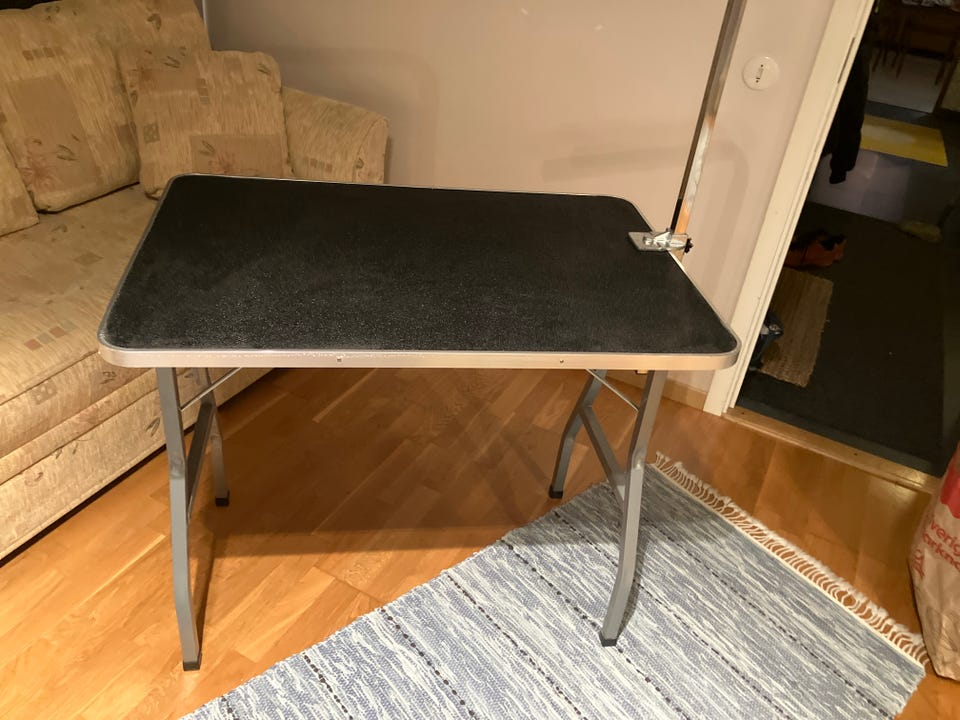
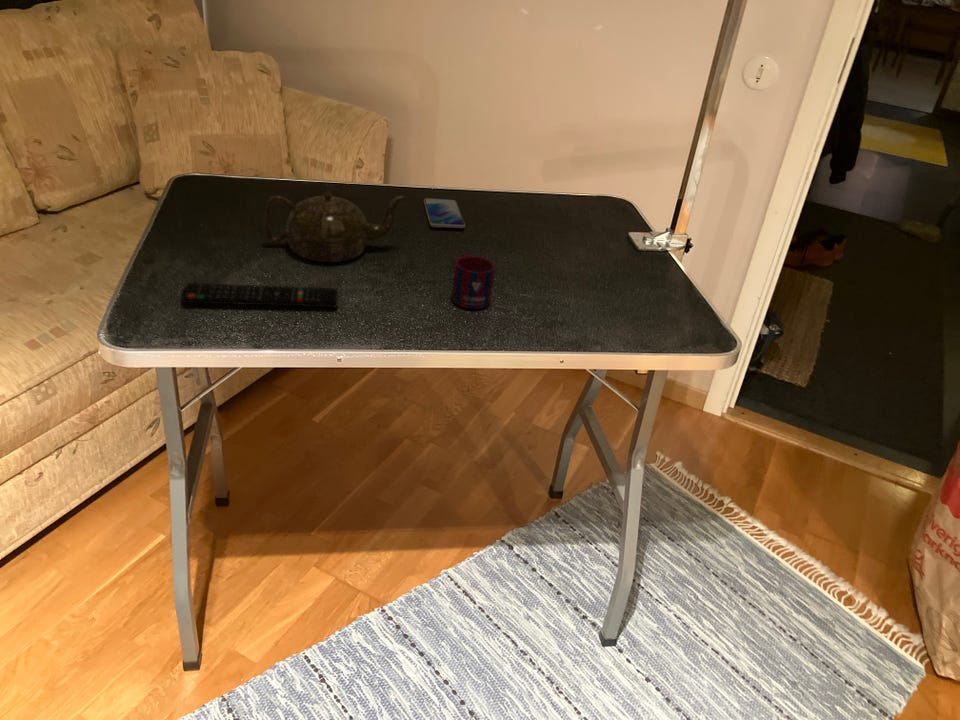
+ remote control [180,282,339,308]
+ teapot [263,191,407,263]
+ mug [451,252,496,310]
+ smartphone [423,197,466,229]
